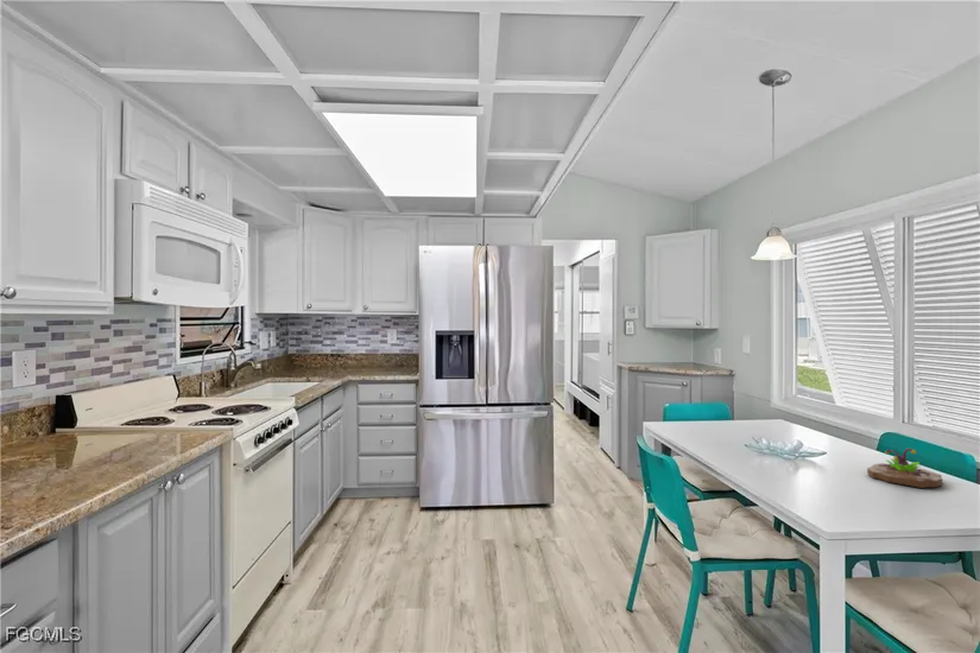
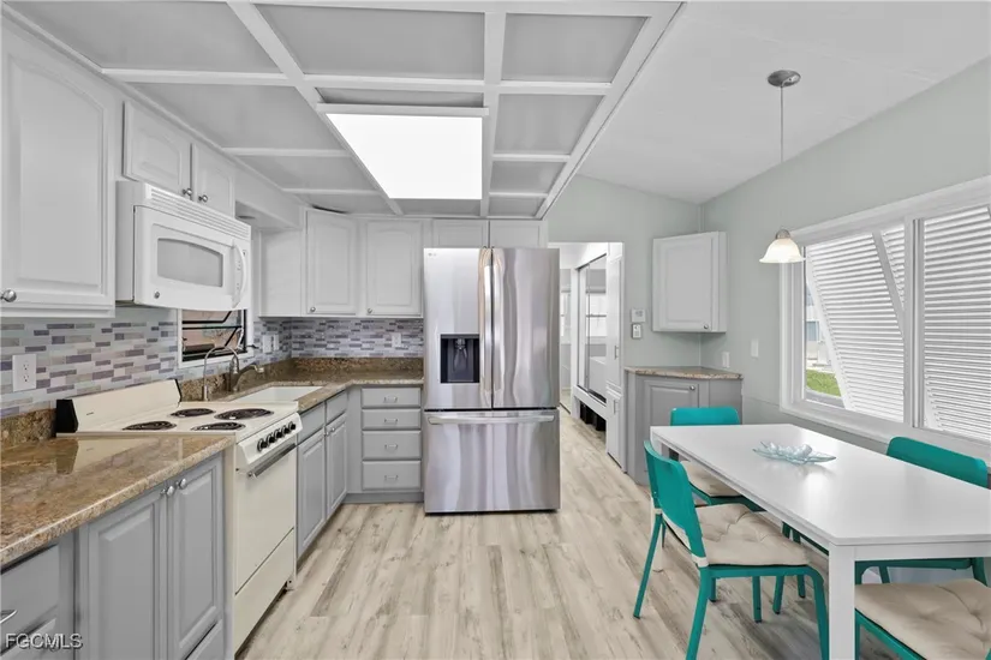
- succulent planter [866,448,943,489]
